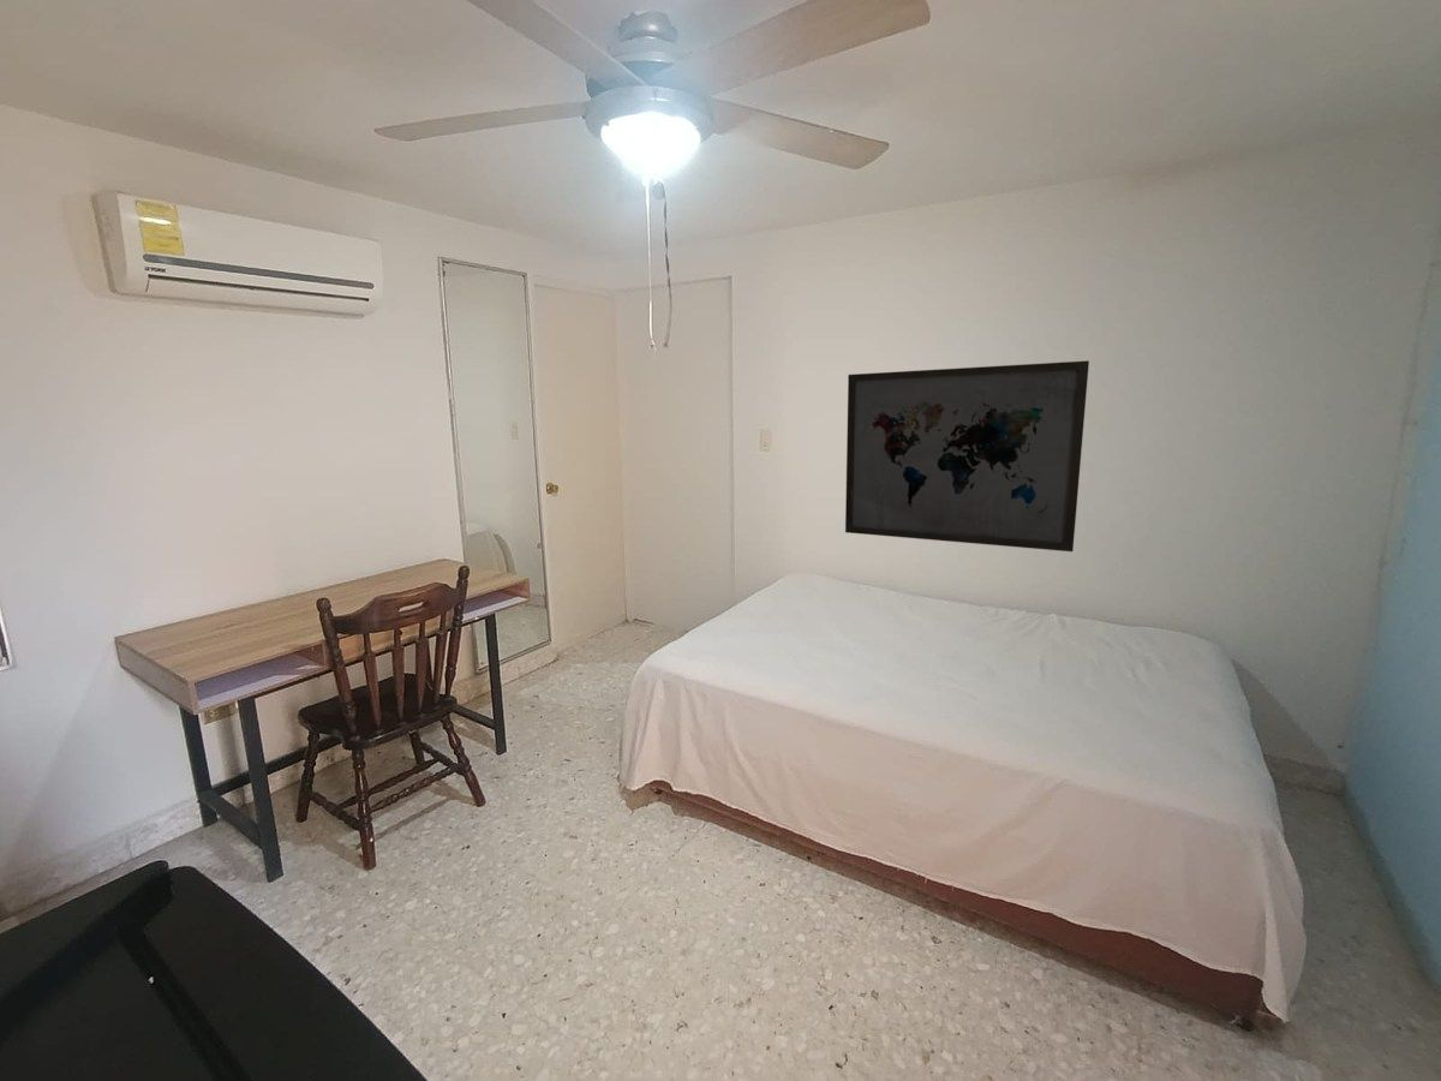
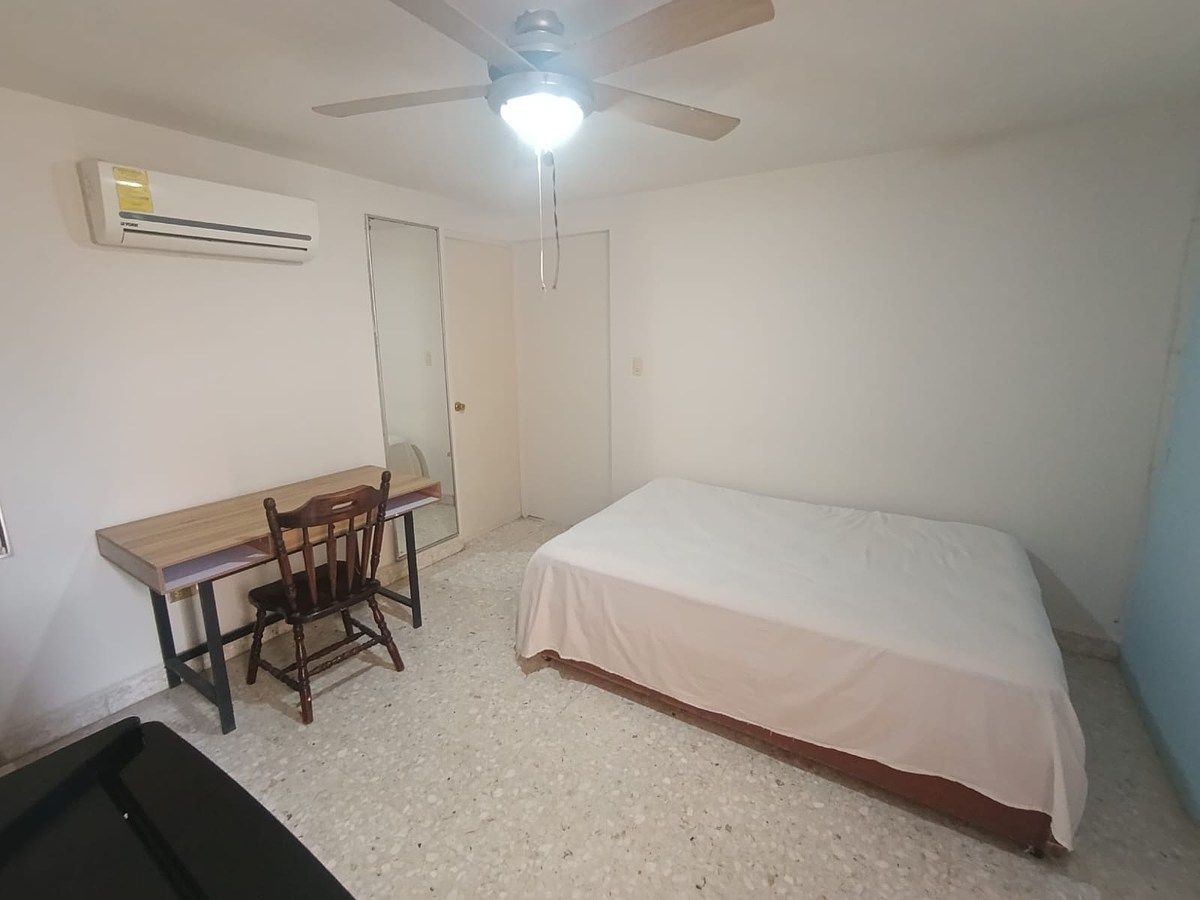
- wall art [844,359,1090,553]
